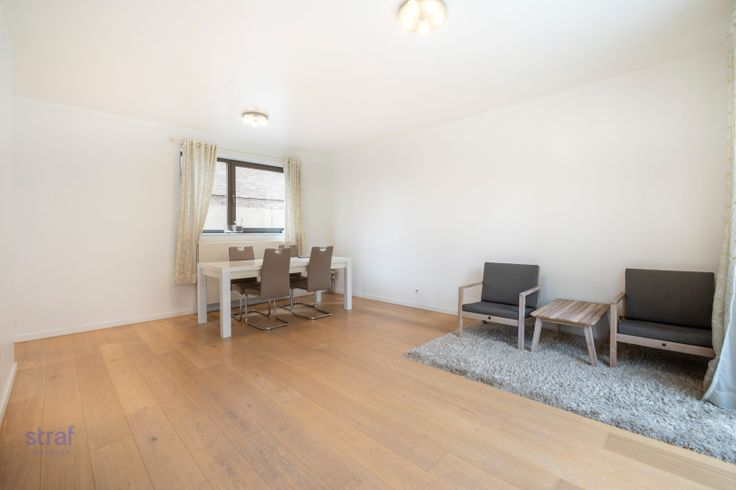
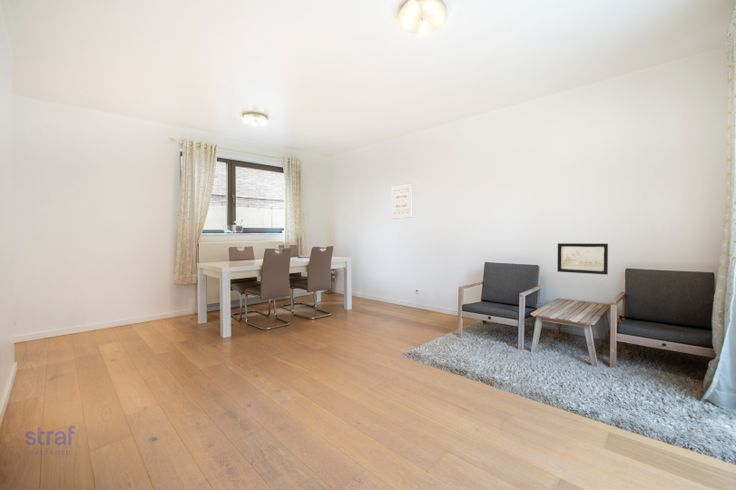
+ wall art [557,242,609,276]
+ wall art [390,182,413,220]
